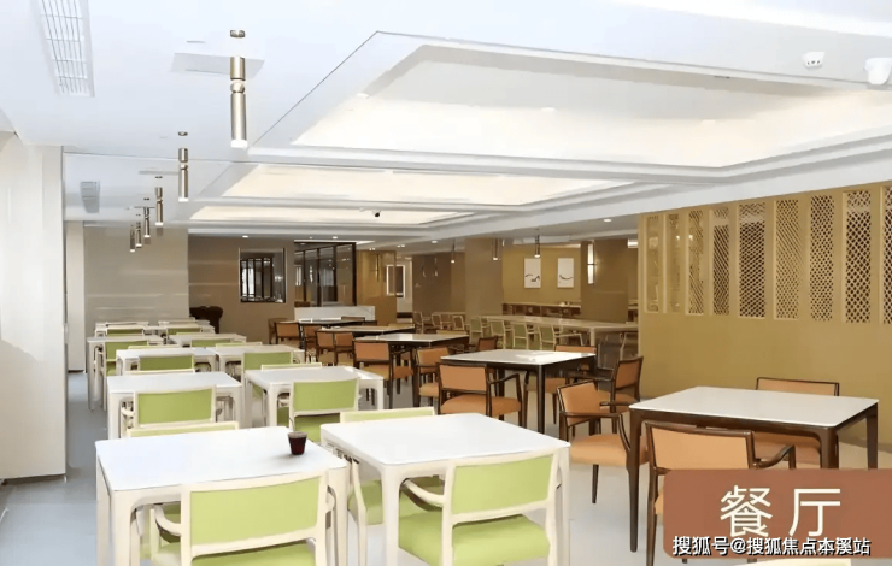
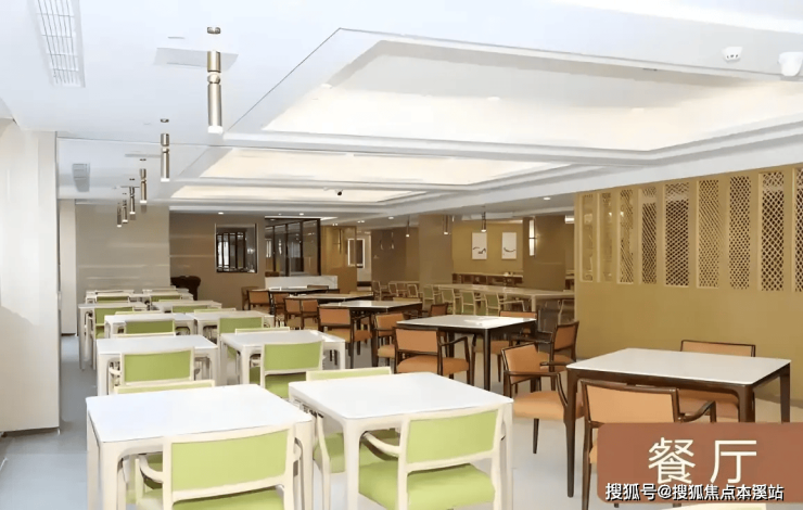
- cup [286,415,309,455]
